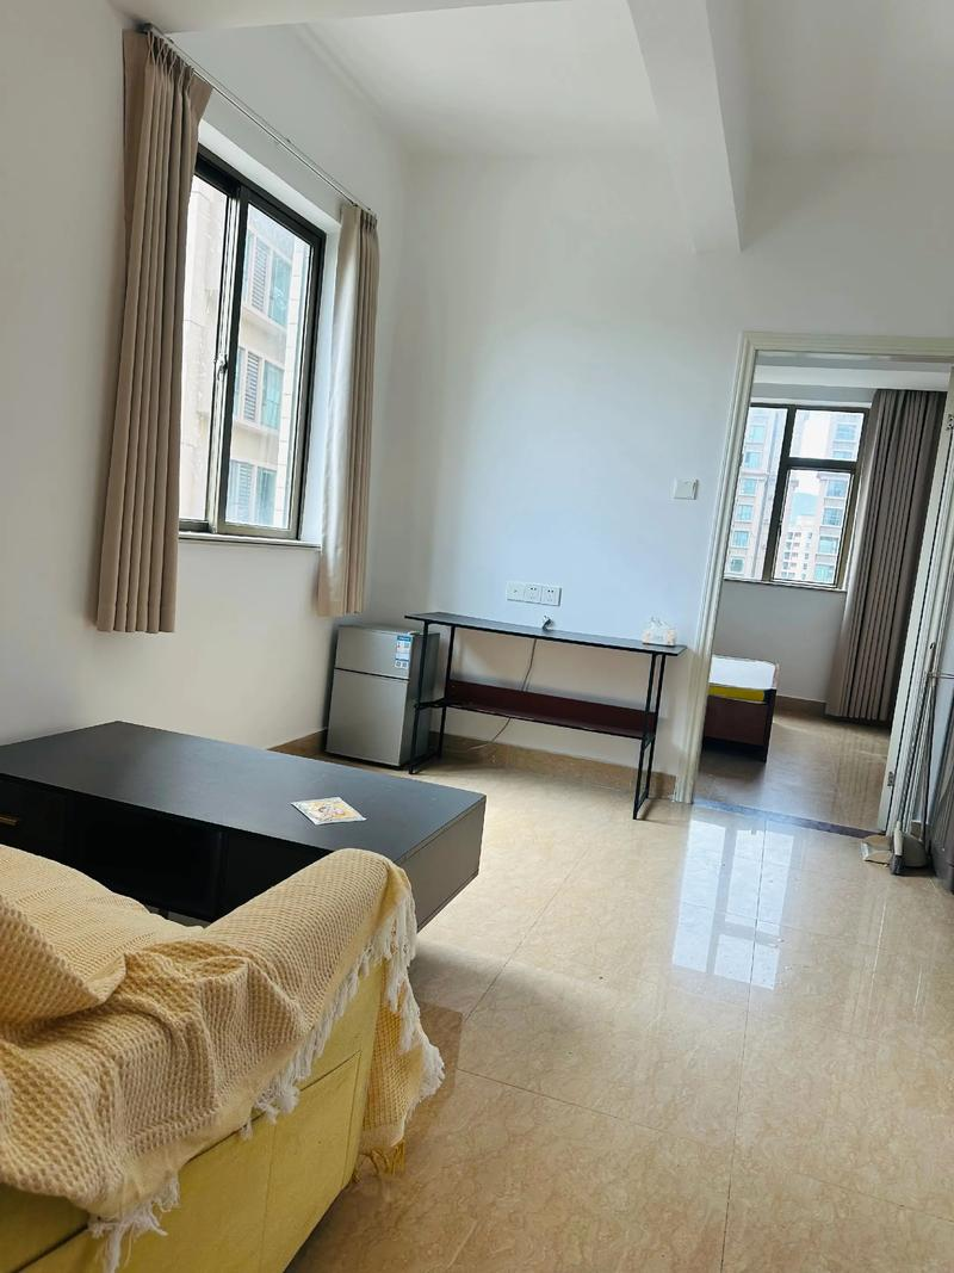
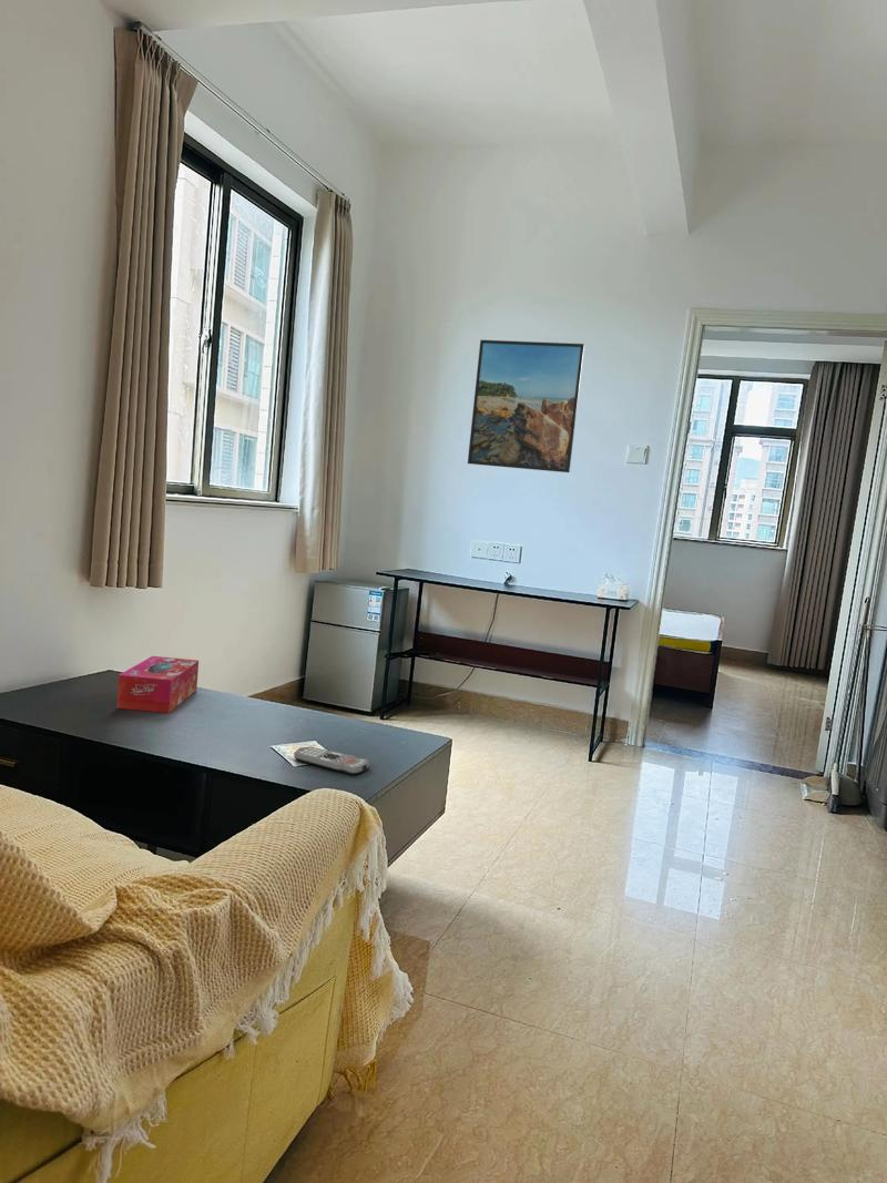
+ tissue box [115,655,200,714]
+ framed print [467,339,585,473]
+ remote control [293,746,370,776]
